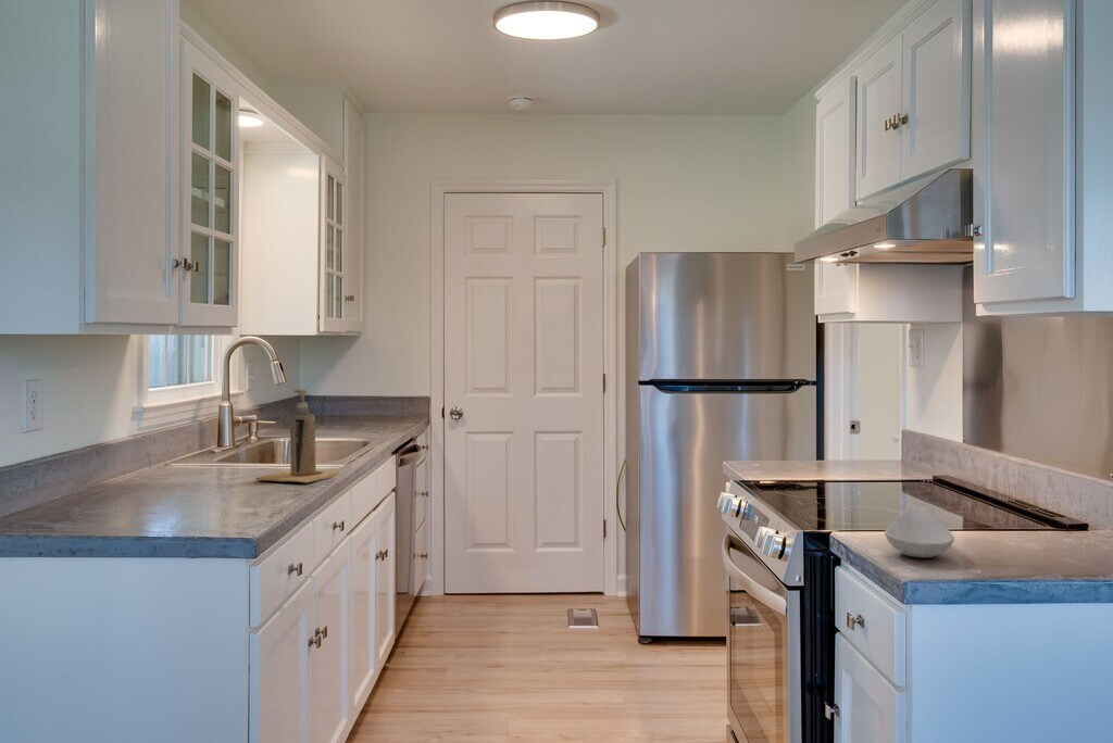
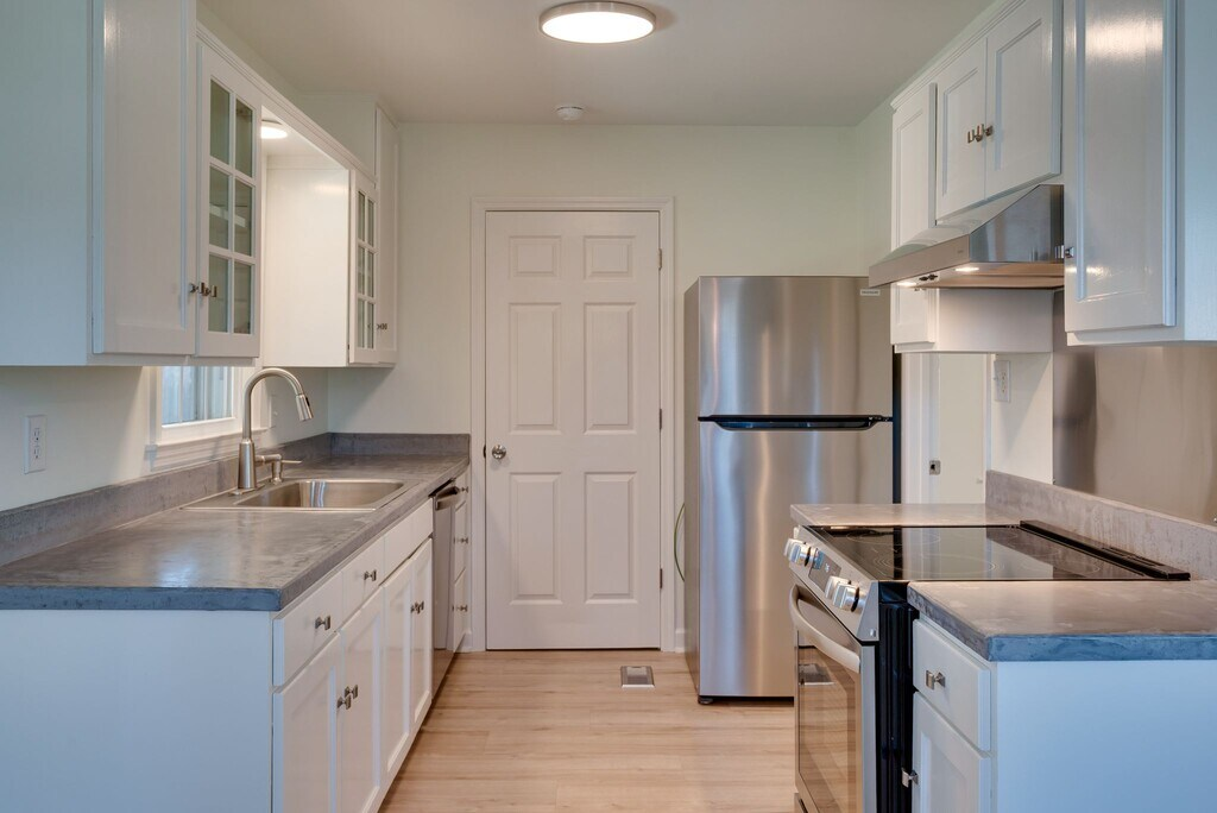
- spoon rest [884,504,955,558]
- soap dispenser [254,388,340,483]
